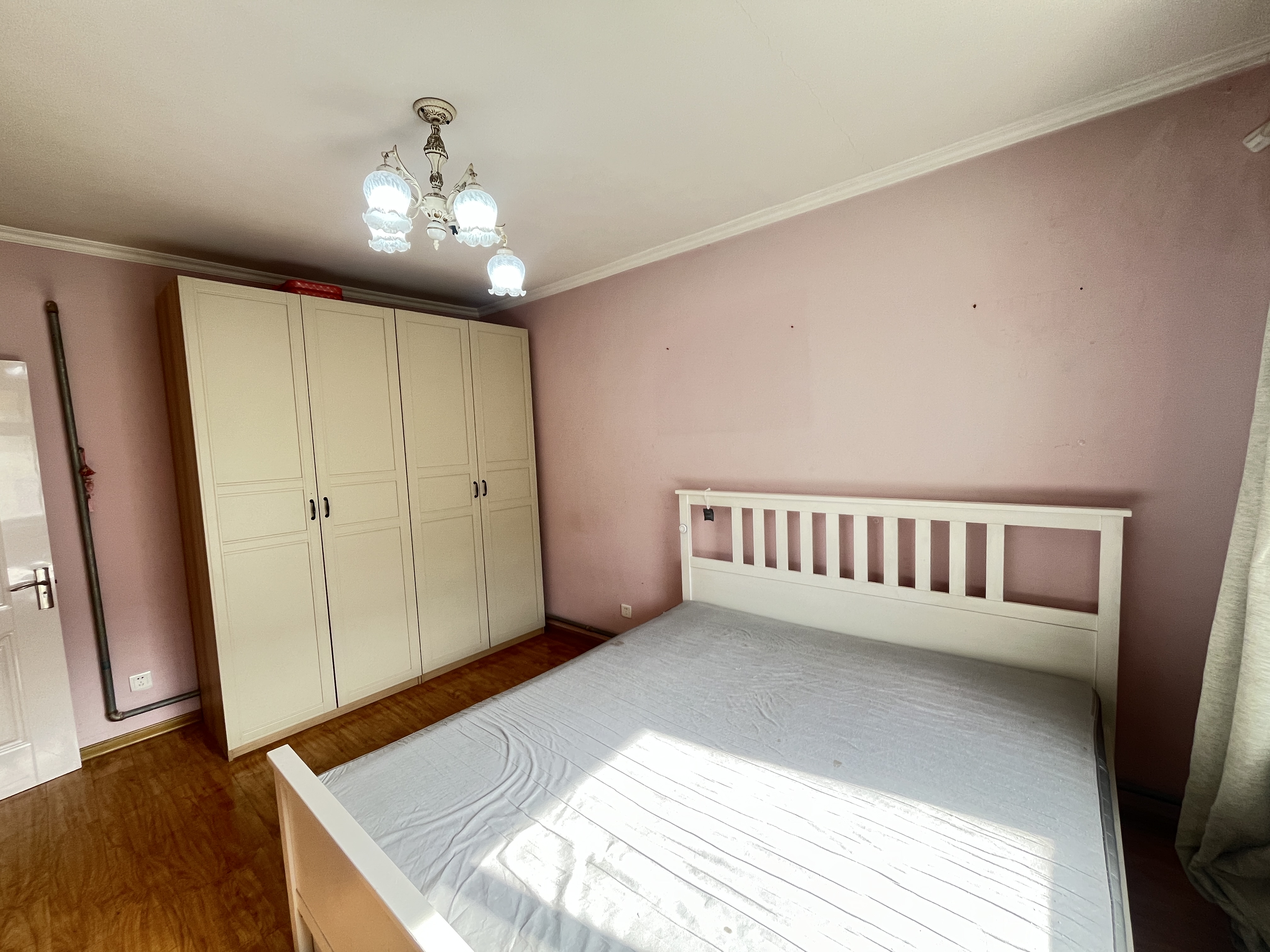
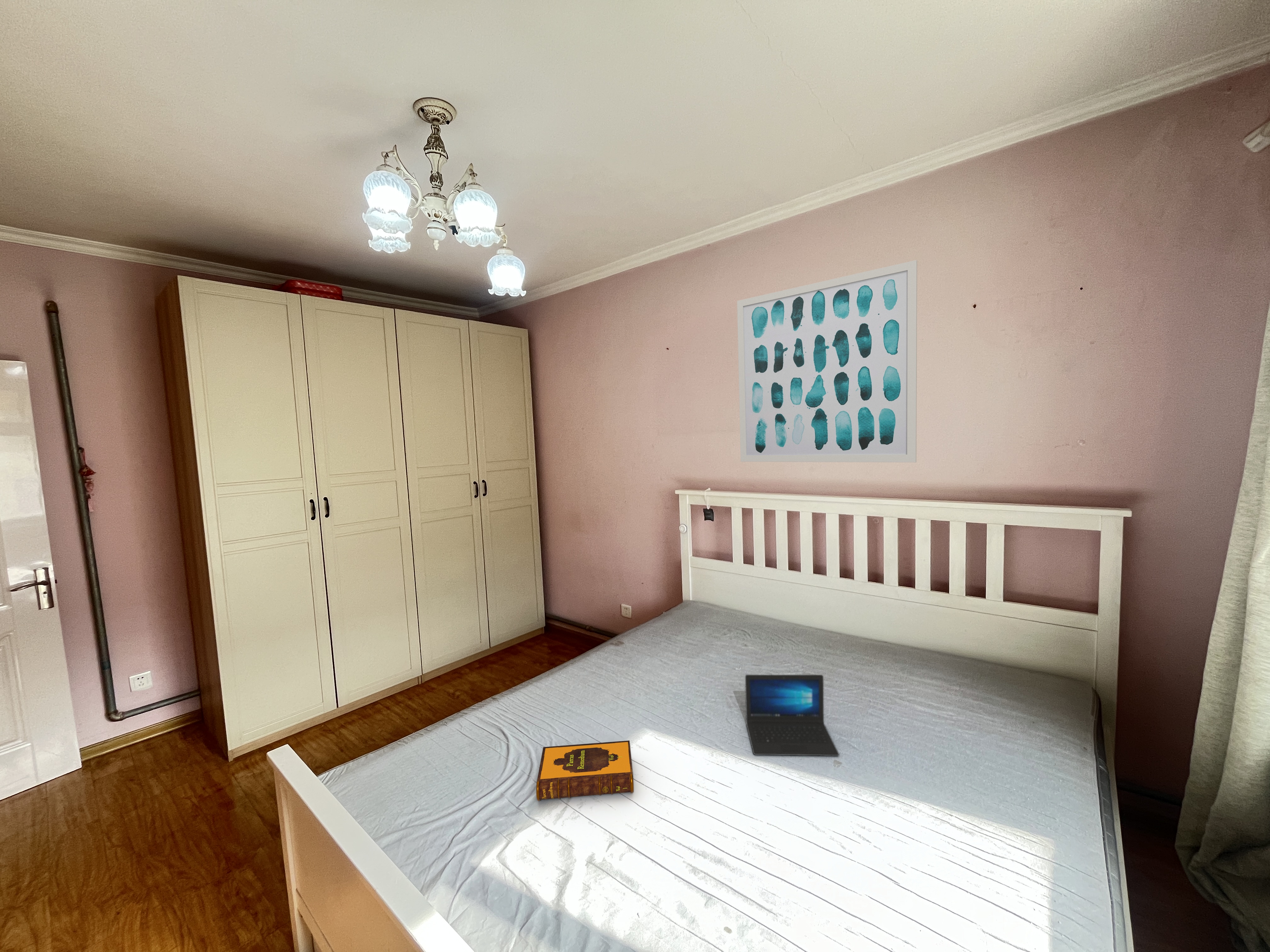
+ wall art [737,260,918,463]
+ laptop [745,674,839,756]
+ hardback book [536,740,634,801]
